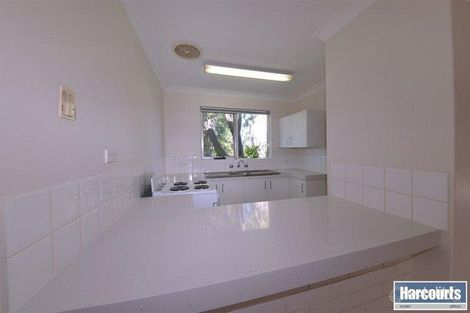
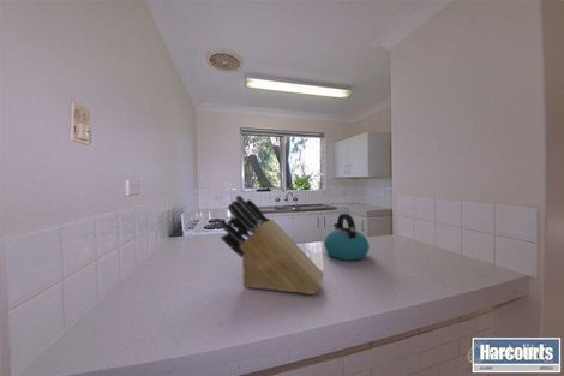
+ kettle [323,213,371,262]
+ knife block [218,195,325,296]
